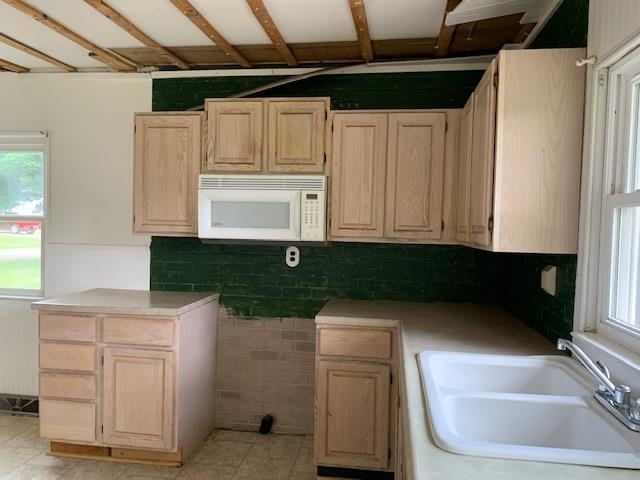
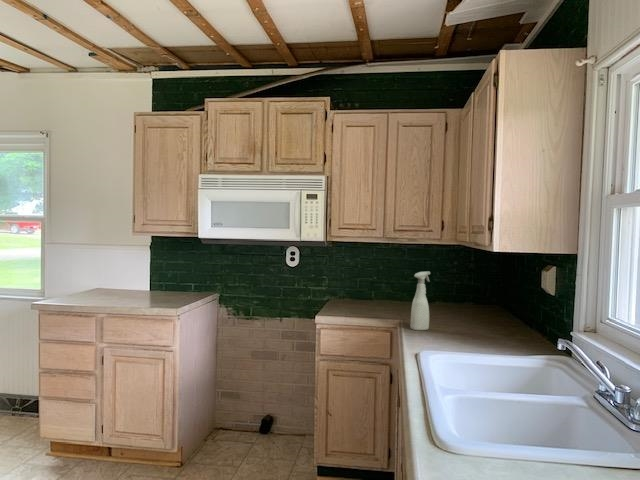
+ spray bottle [409,270,431,331]
